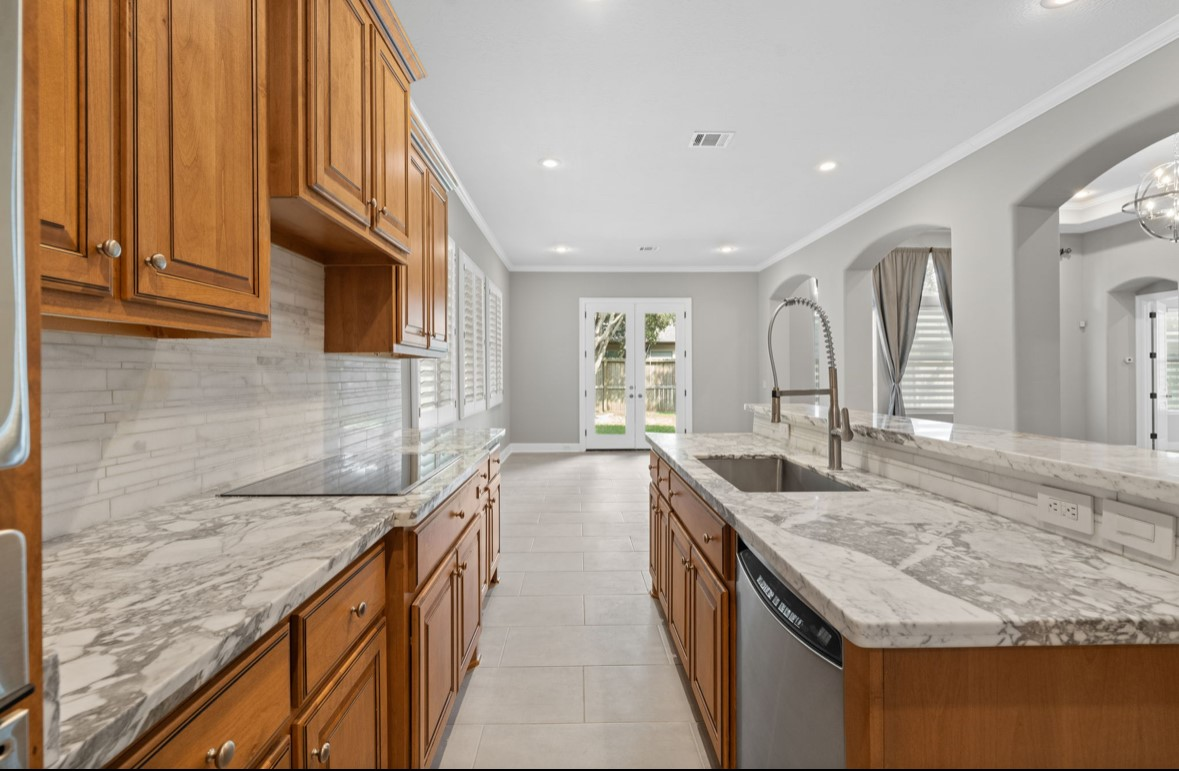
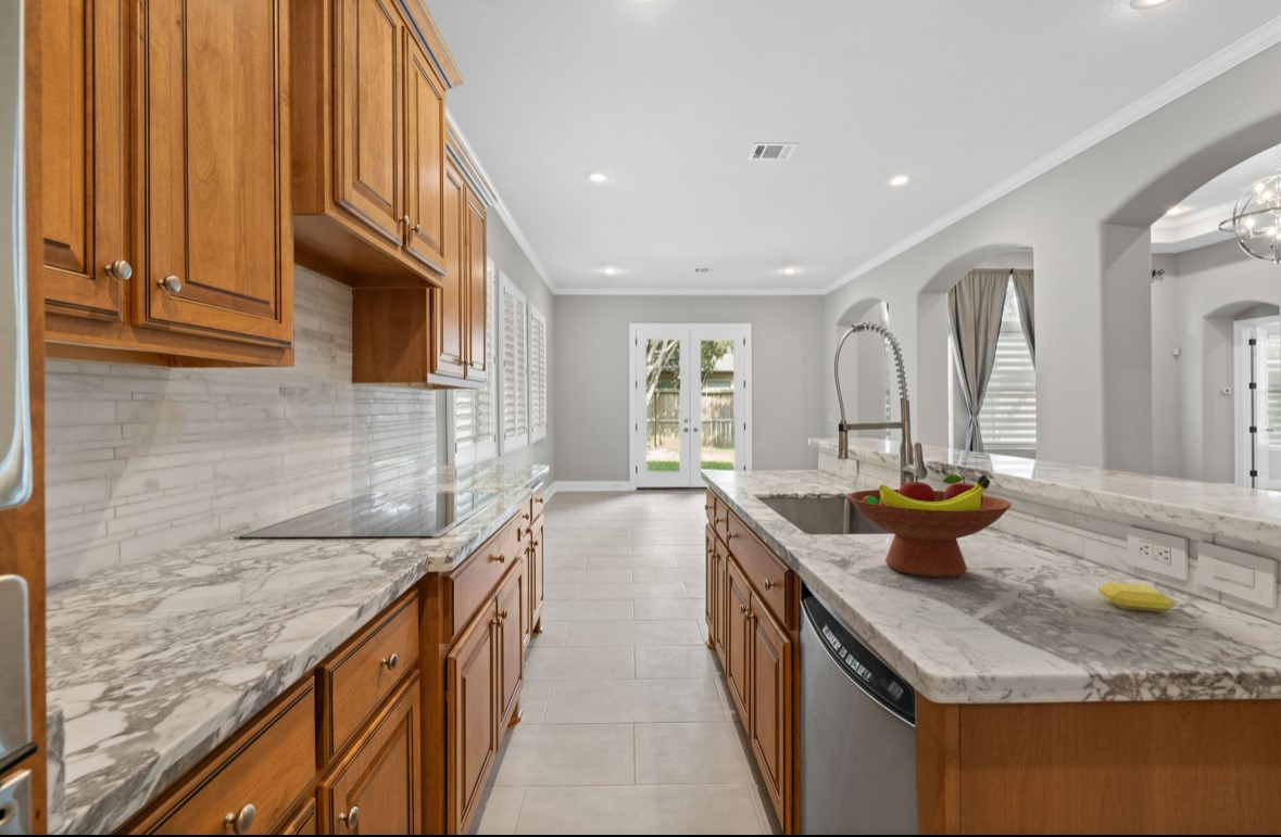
+ soap bar [1097,581,1176,613]
+ fruit bowl [846,473,1013,579]
